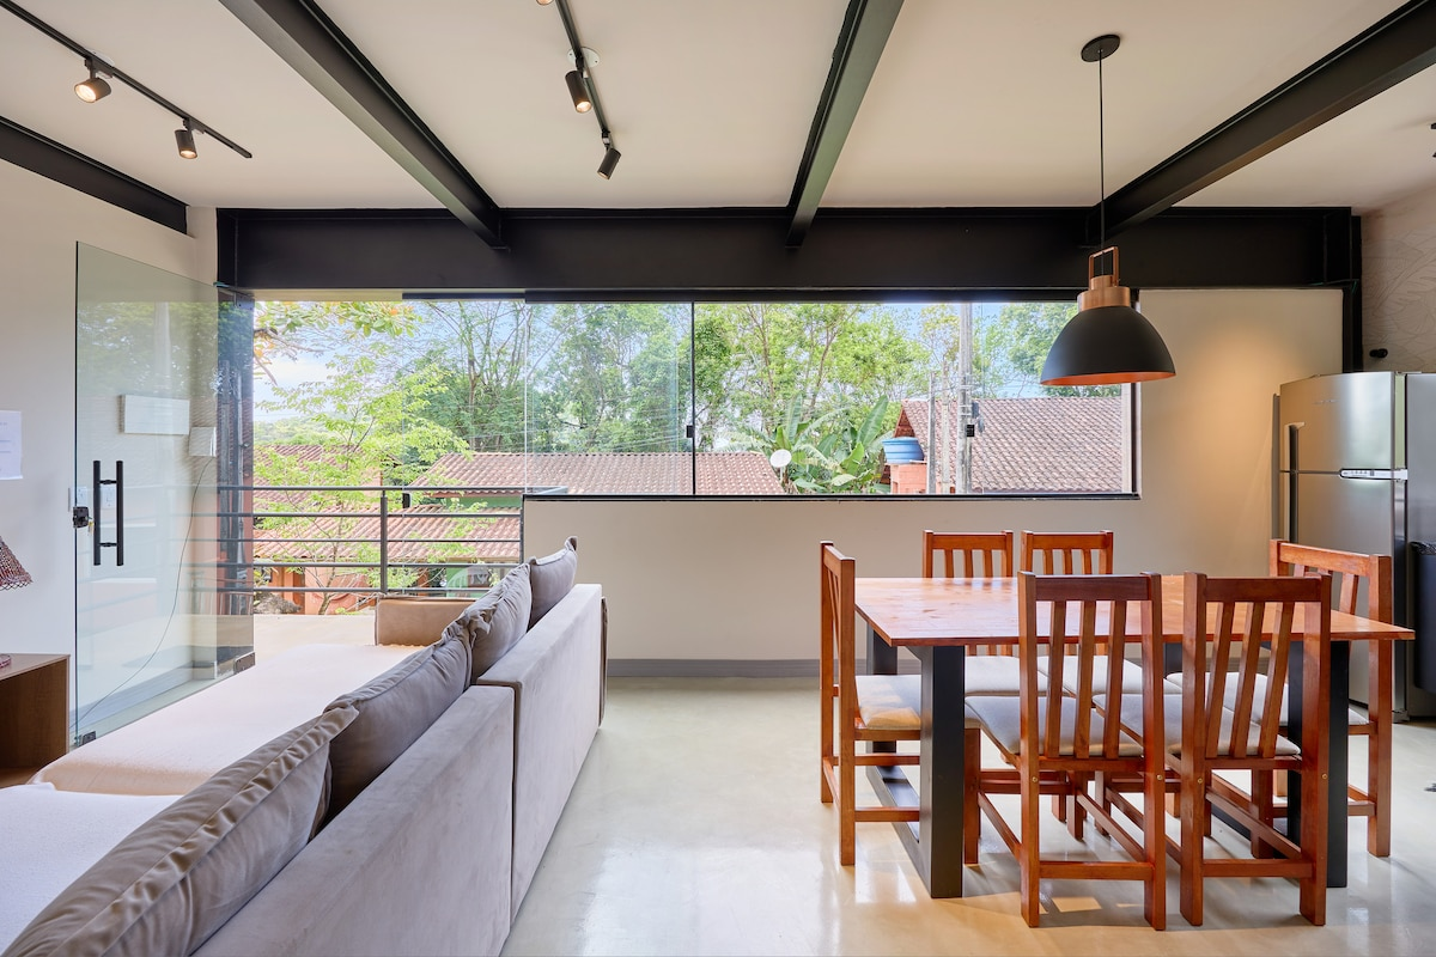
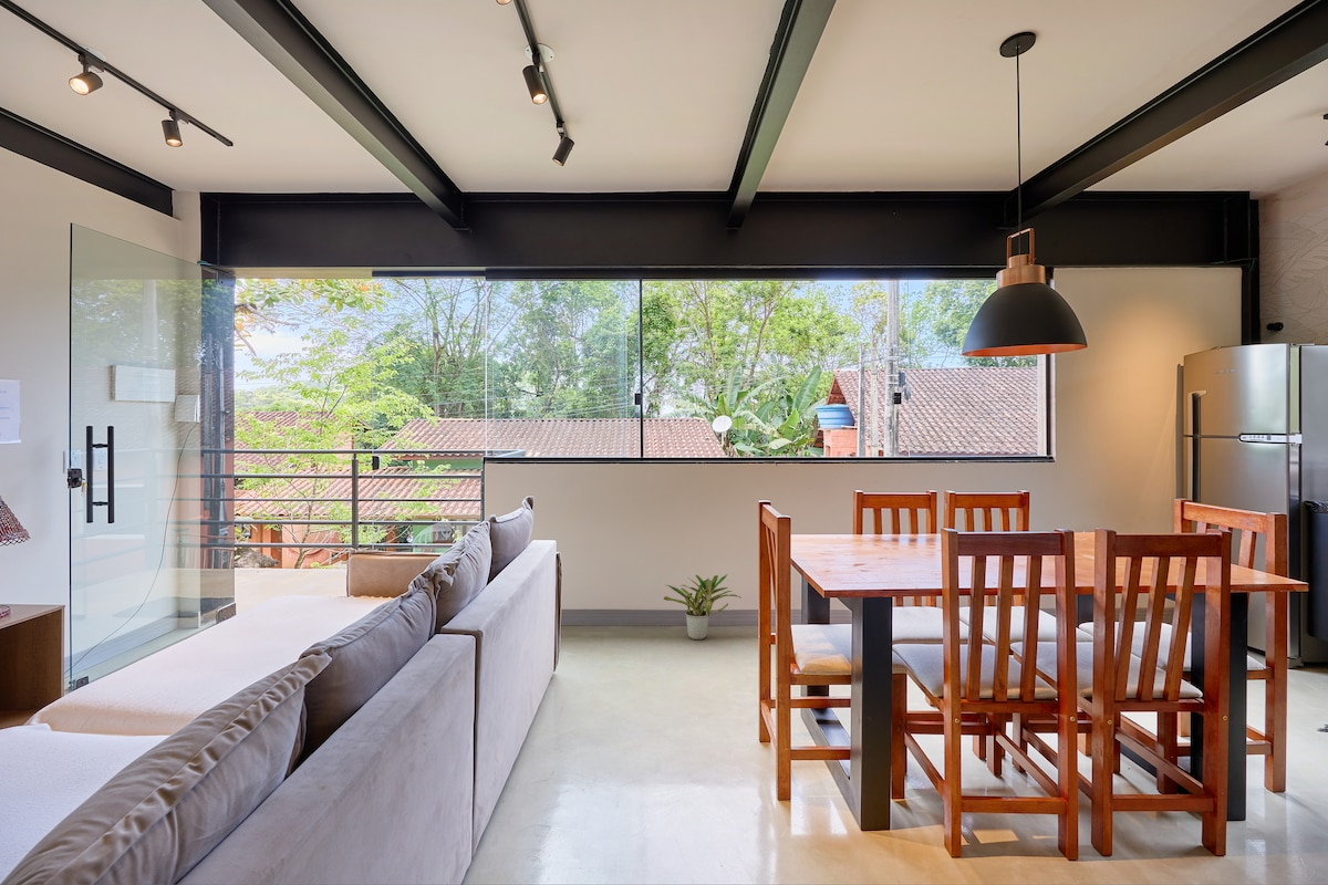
+ potted plant [663,573,743,641]
